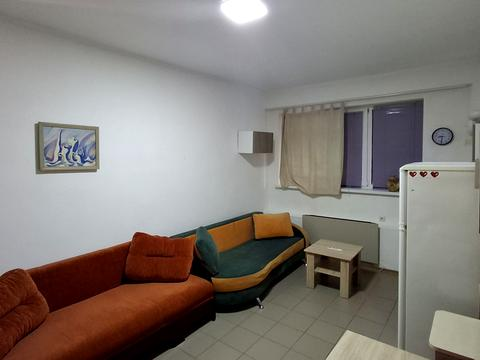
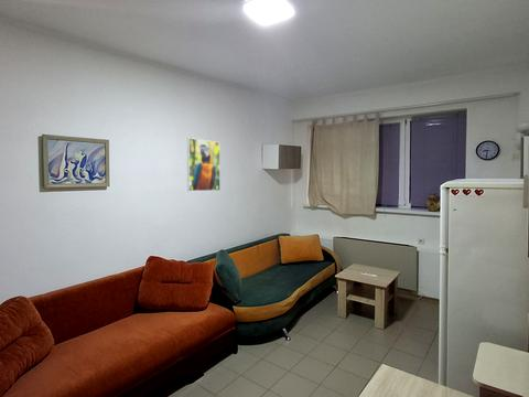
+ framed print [186,137,222,192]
